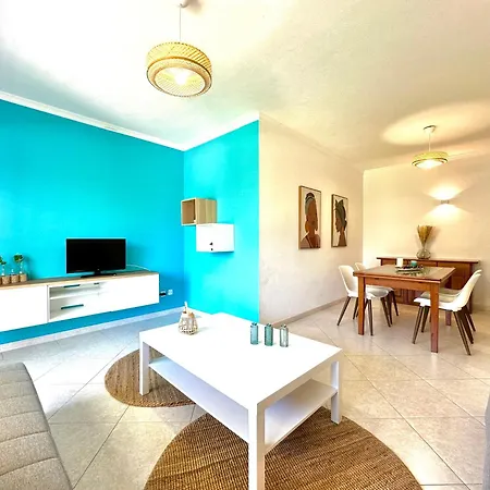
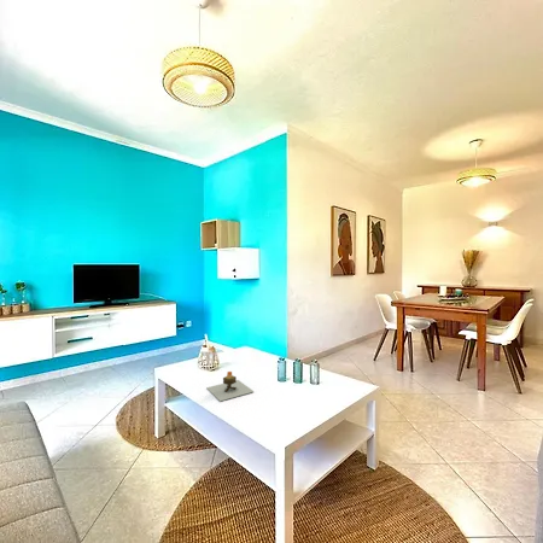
+ candle [205,370,255,402]
